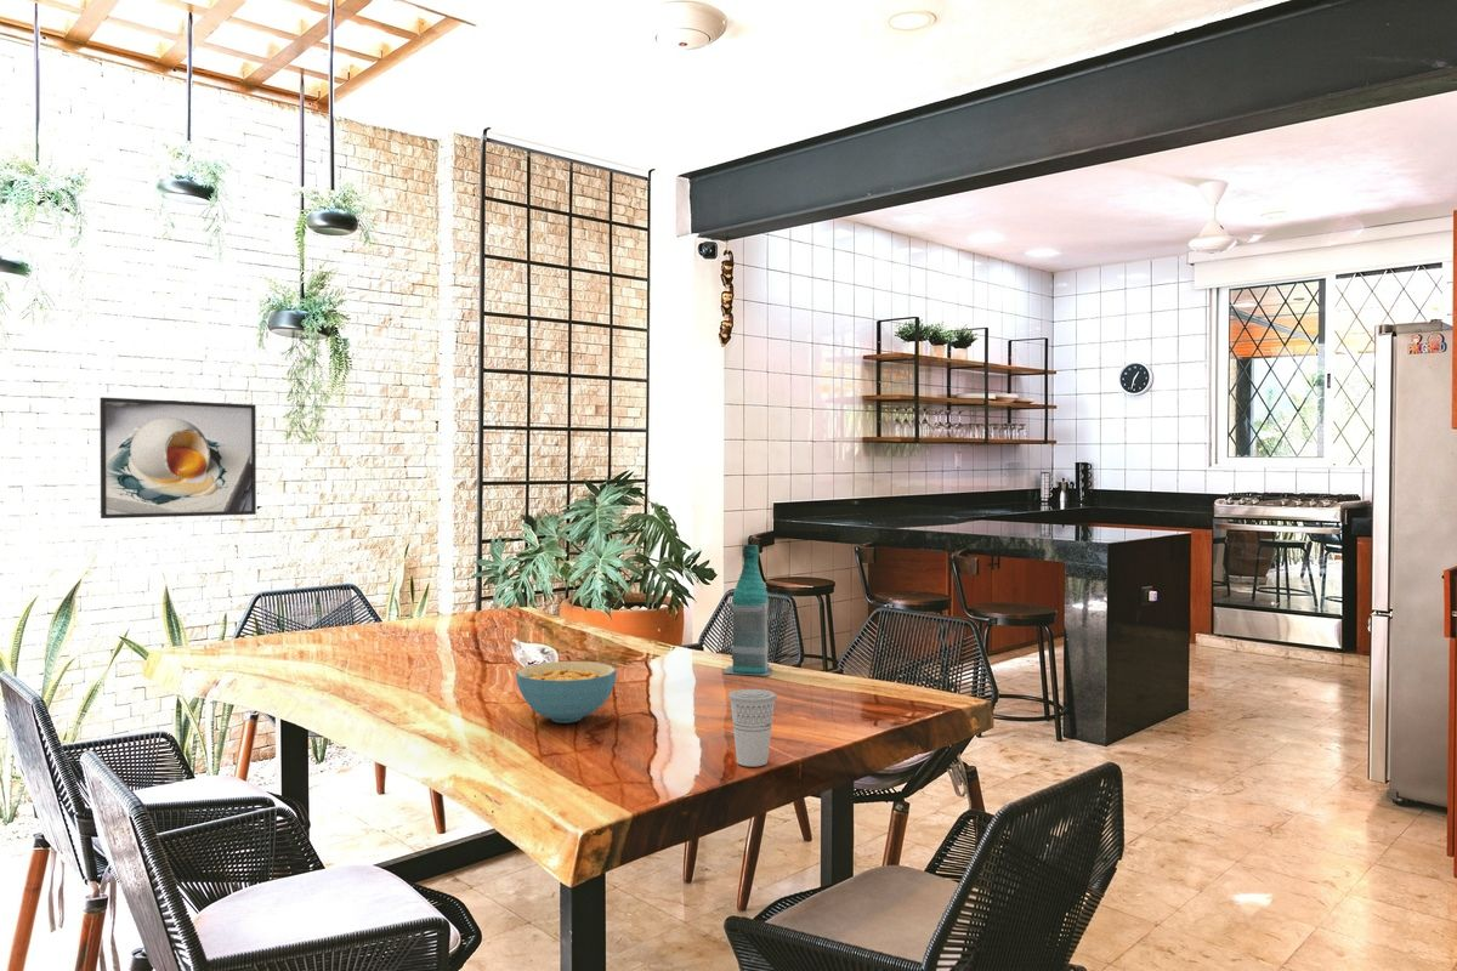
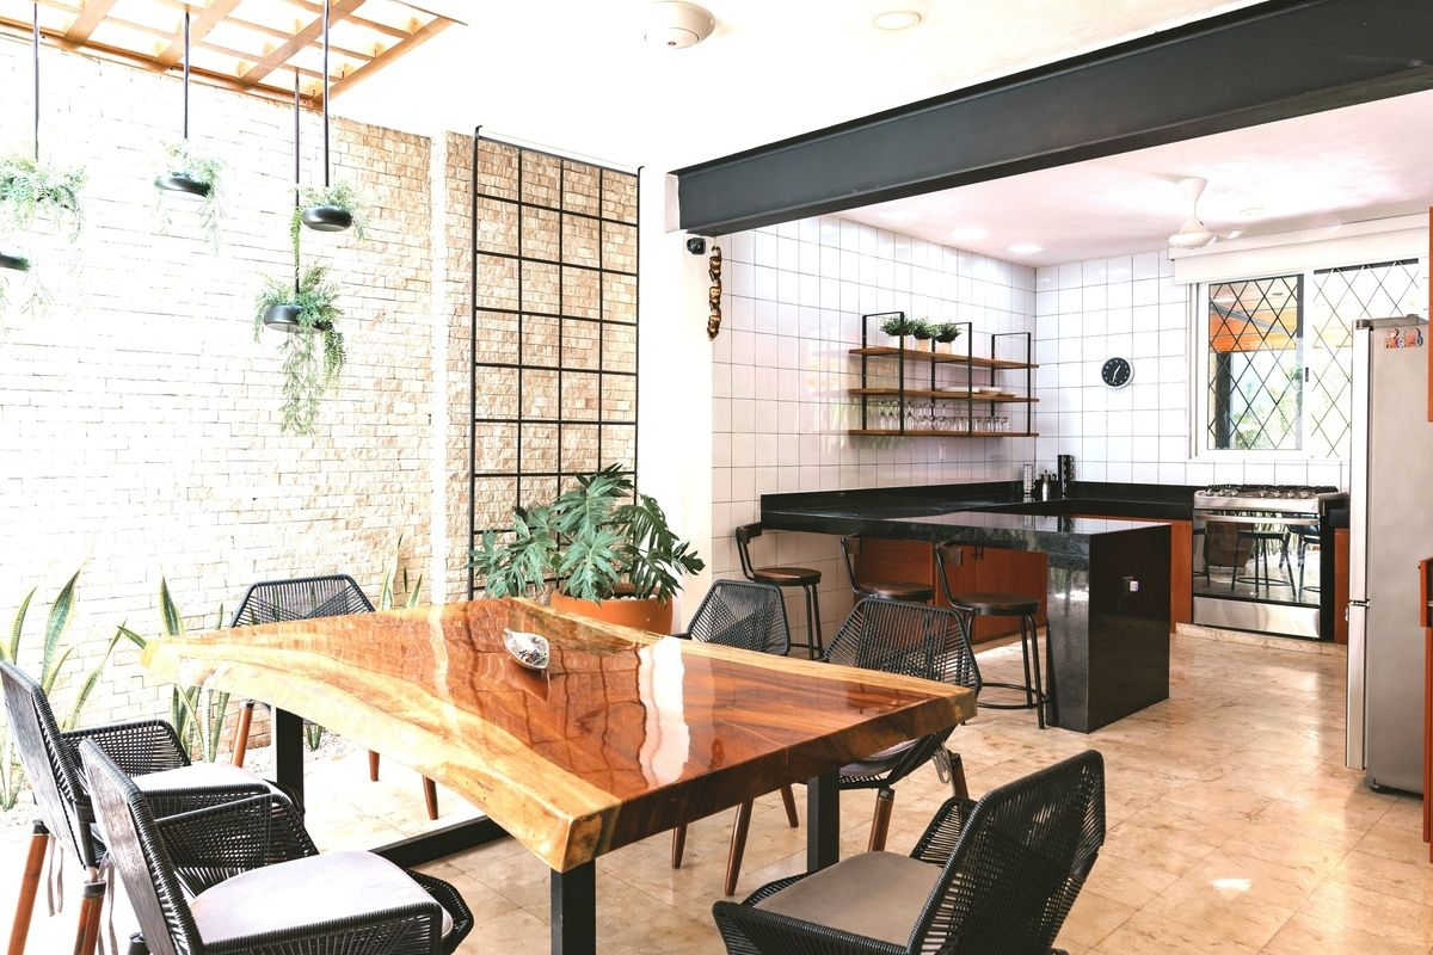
- cereal bowl [515,660,618,723]
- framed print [98,397,257,519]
- bottle [722,544,773,677]
- cup [727,688,778,767]
